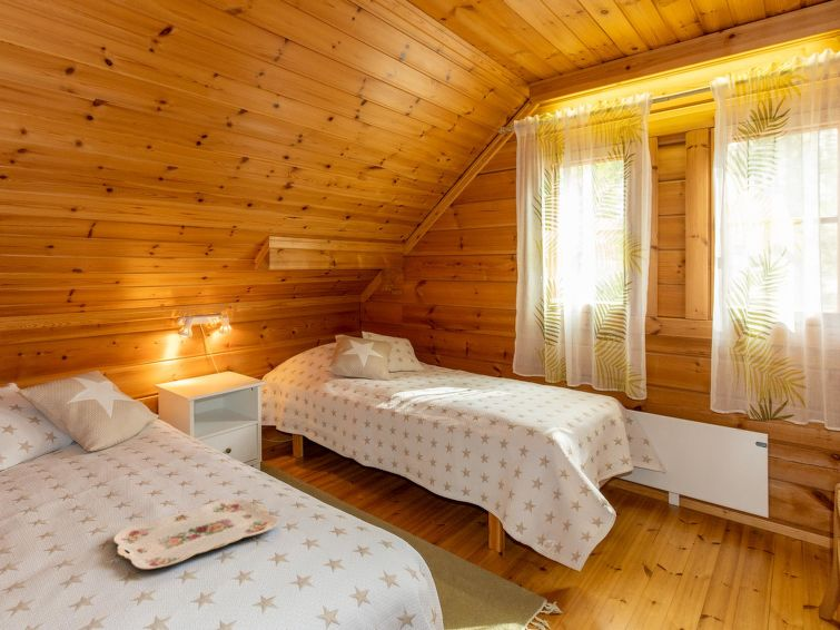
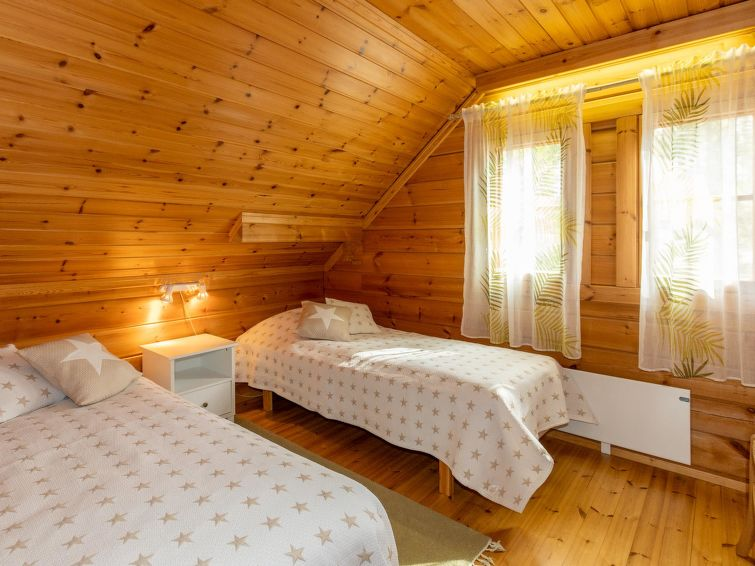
- serving tray [112,498,279,570]
